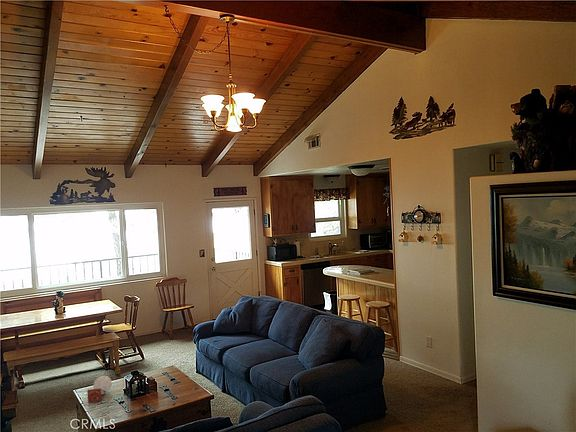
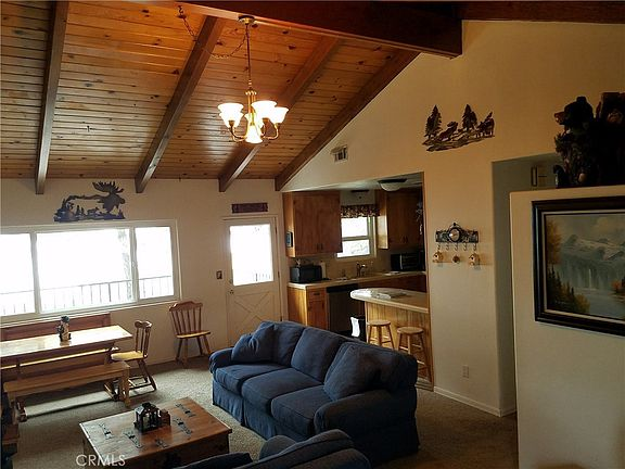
- board game [86,375,113,404]
